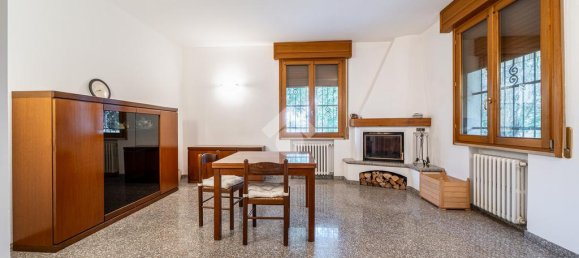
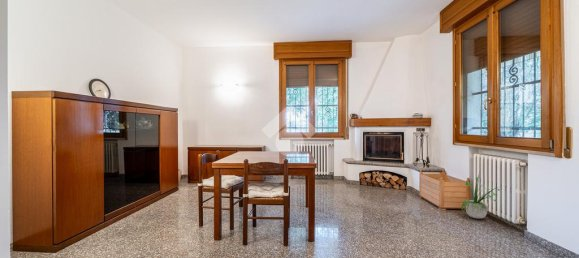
+ potted plant [460,168,501,220]
